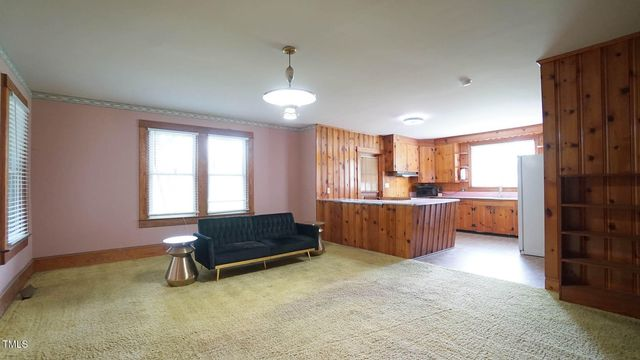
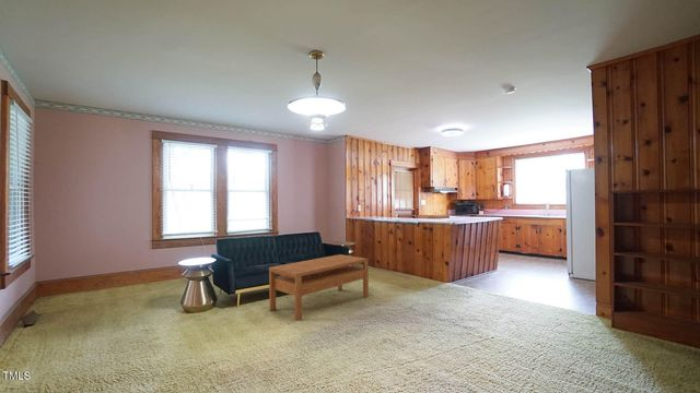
+ coffee table [268,253,370,322]
